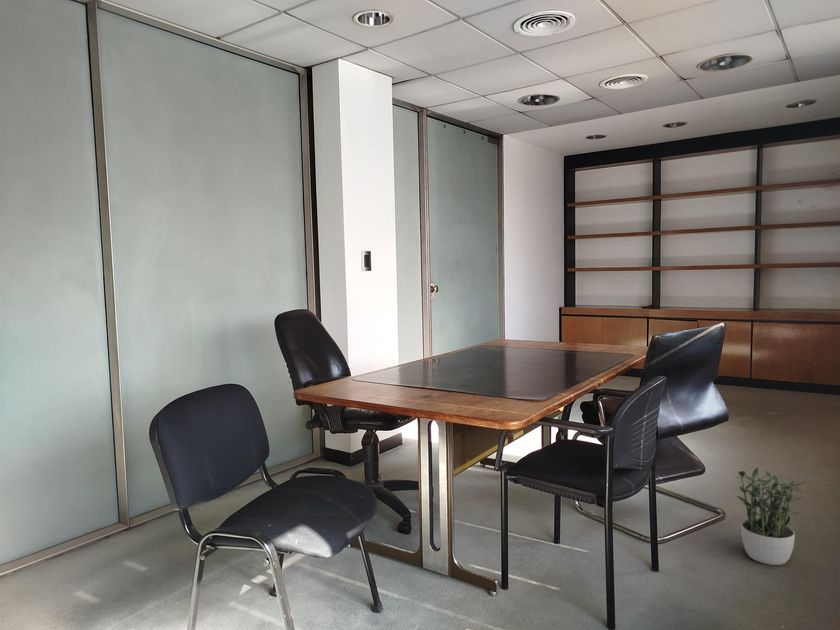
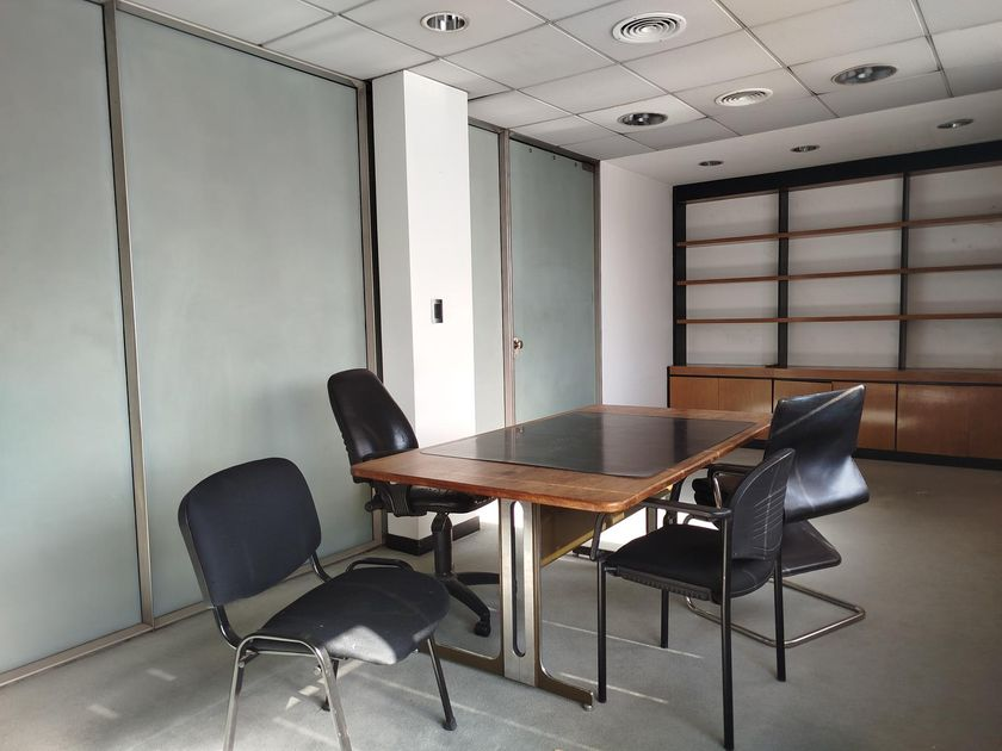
- potted plant [736,467,806,566]
